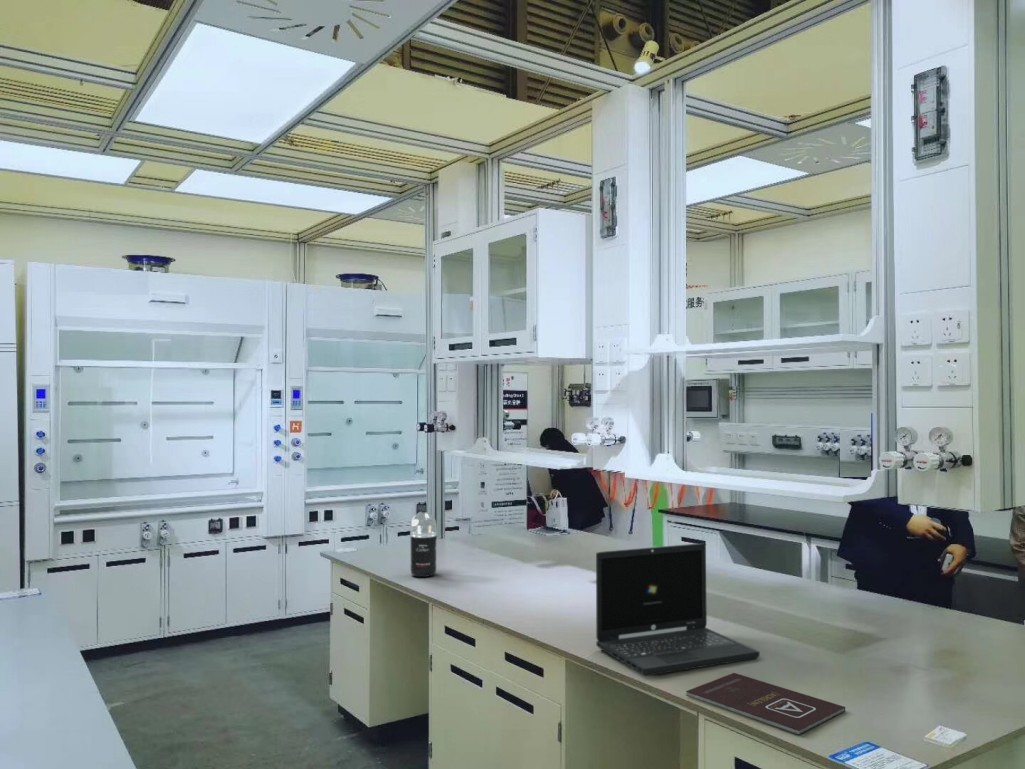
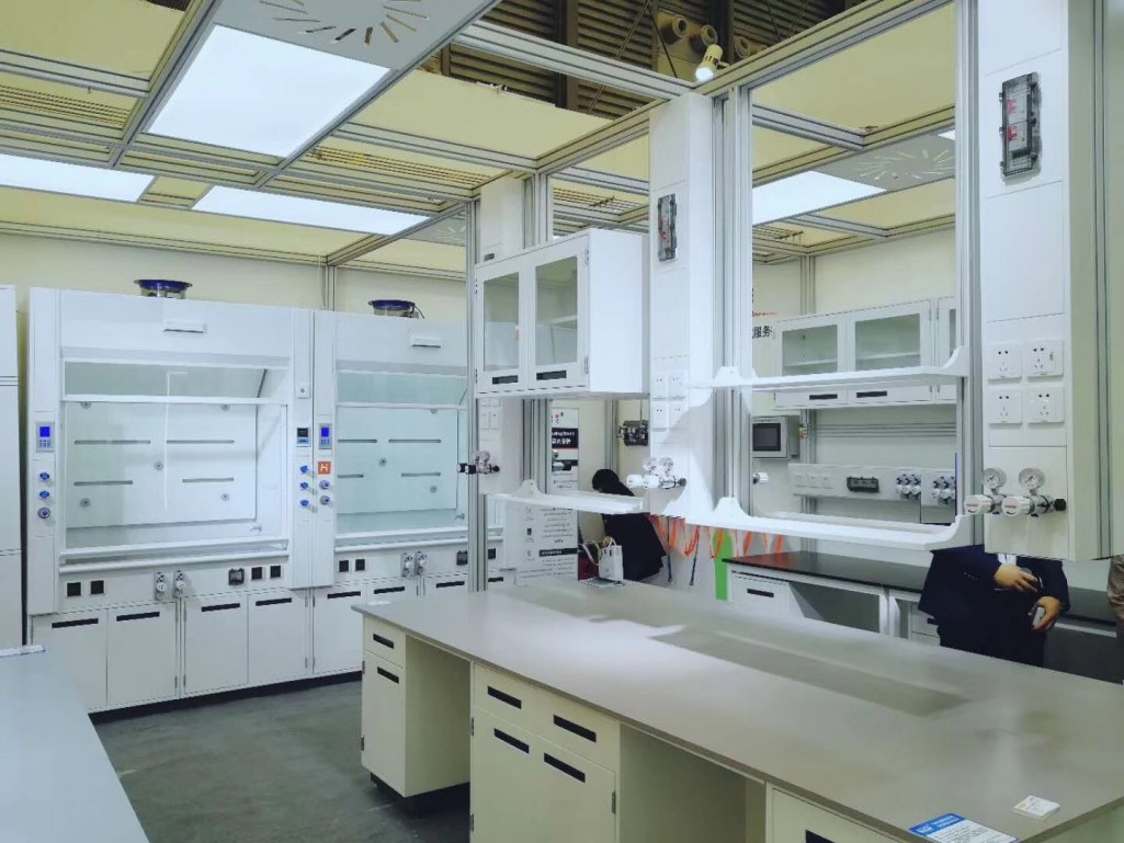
- laptop [595,542,761,677]
- spray bottle [409,509,438,578]
- book [685,672,846,736]
